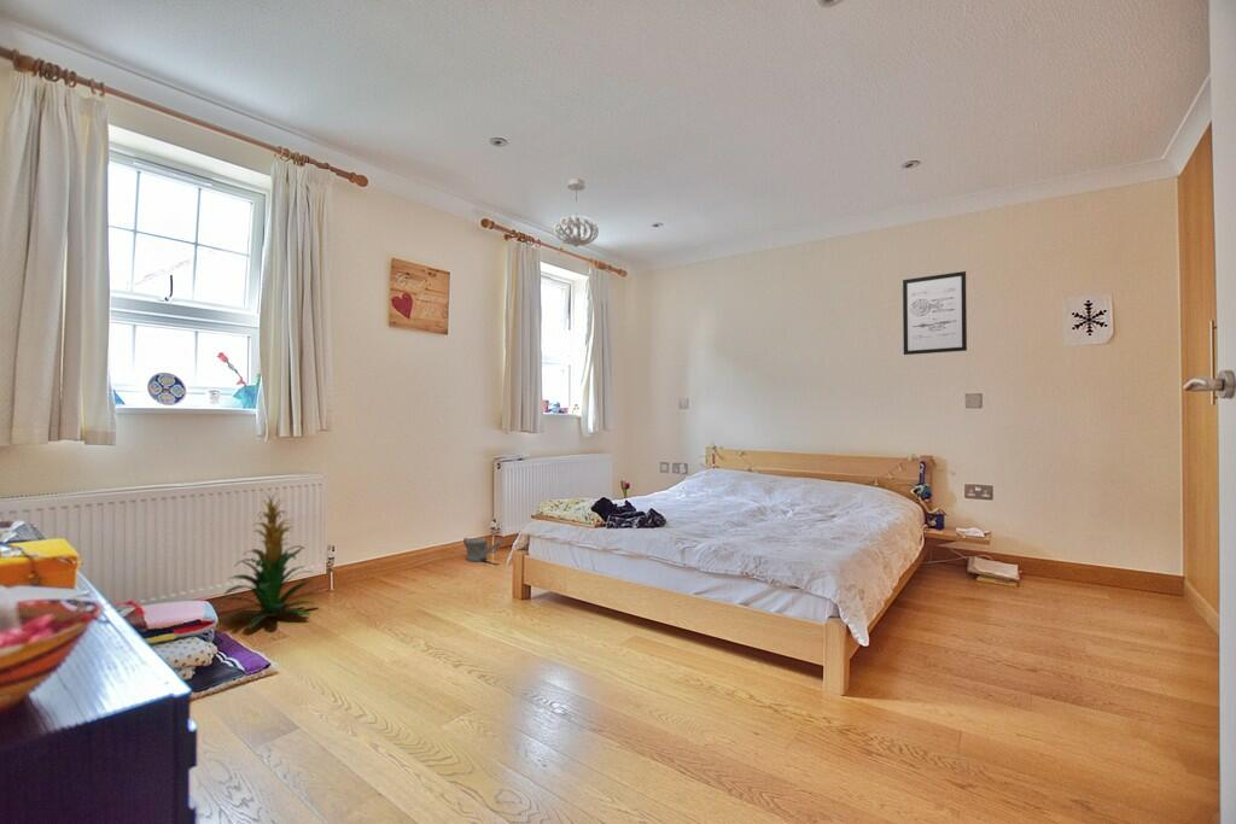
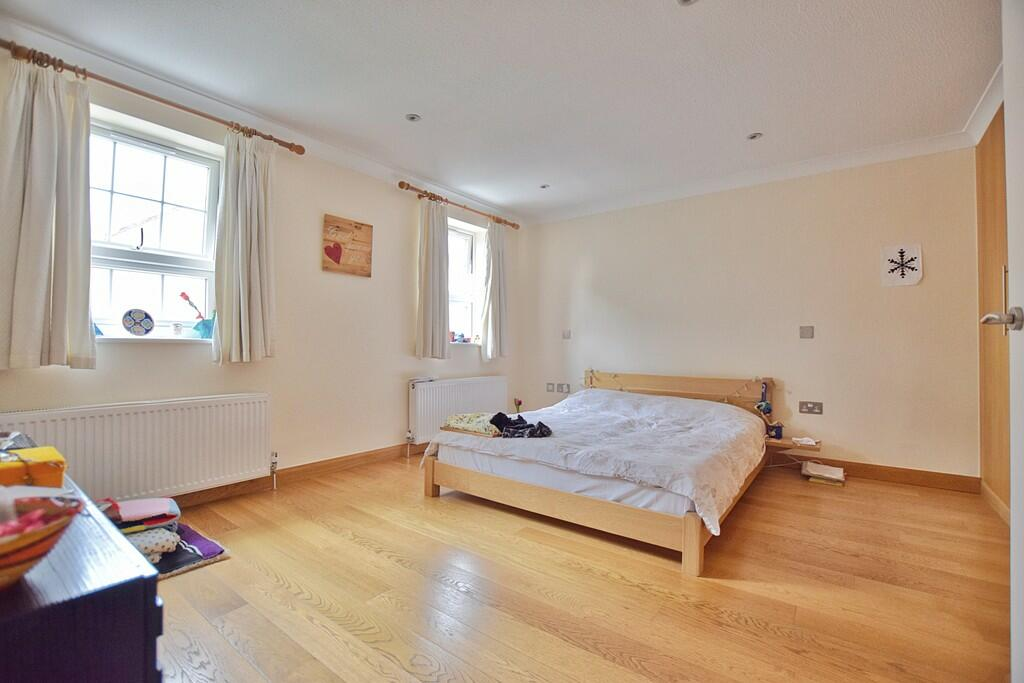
- wall art [902,270,968,356]
- pendant light [553,177,600,249]
- indoor plant [218,490,320,630]
- watering can [462,537,502,563]
